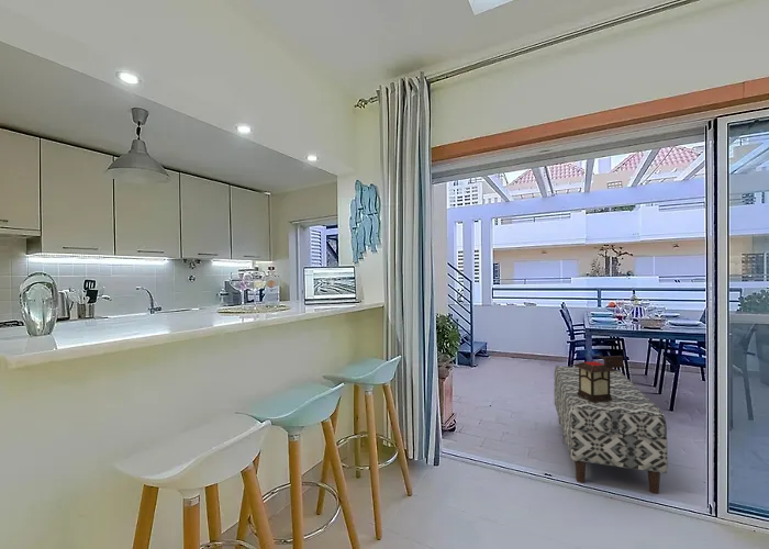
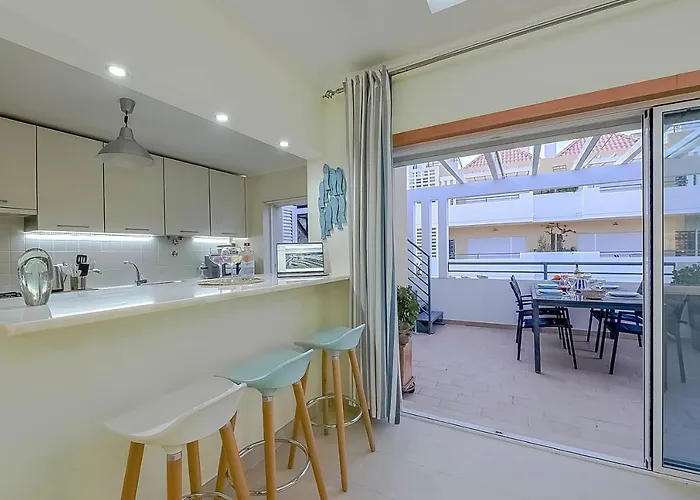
- lantern [570,354,624,403]
- bench [553,365,669,495]
